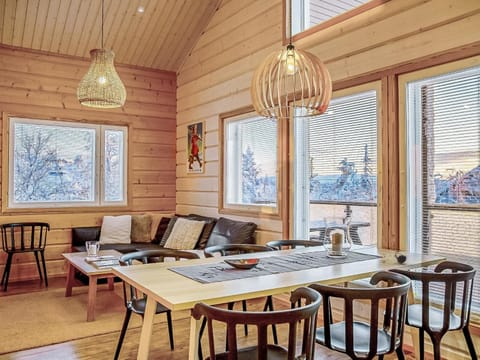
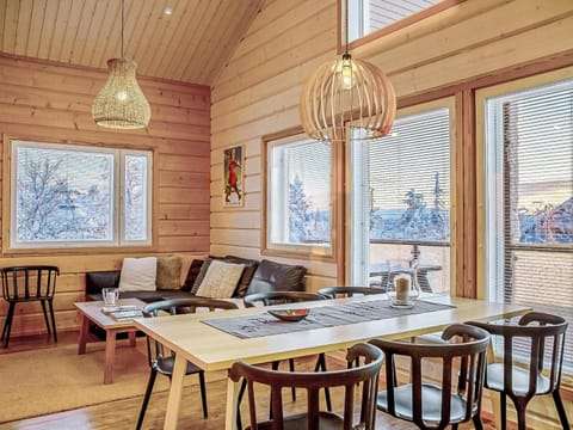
- teapot [381,242,407,265]
